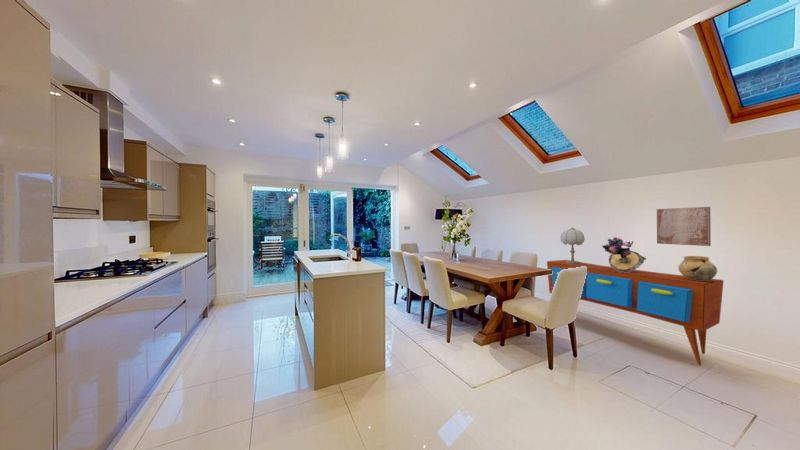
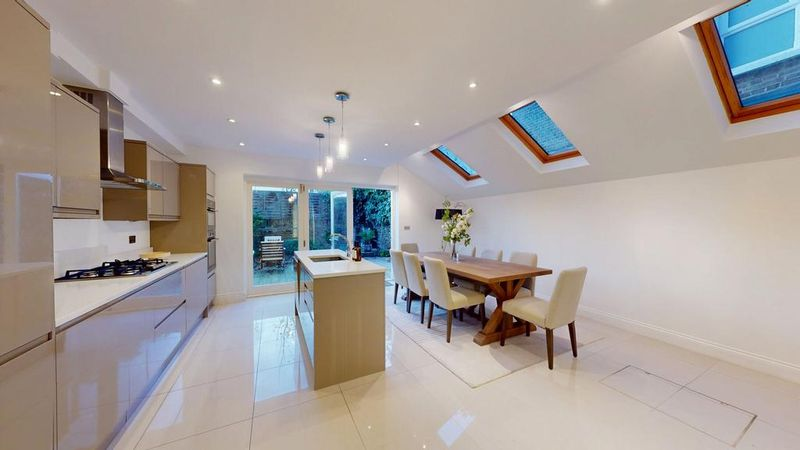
- table lamp [560,226,586,264]
- wall art [656,206,712,247]
- bouquet [601,236,647,272]
- sideboard [546,259,725,367]
- ceramic pot [677,255,718,281]
